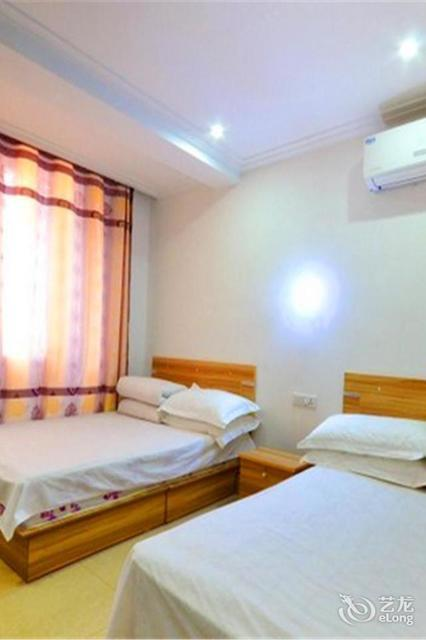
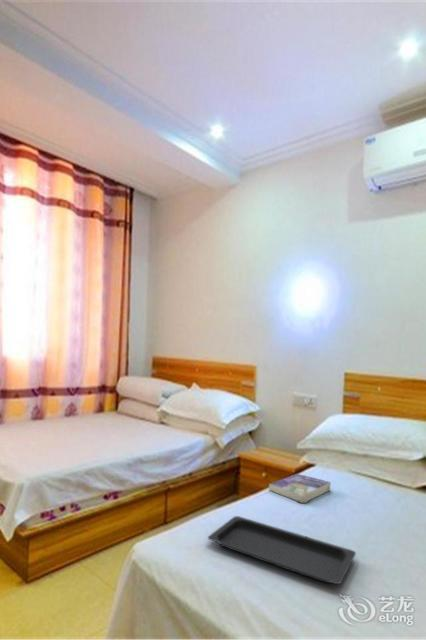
+ book [268,473,332,504]
+ serving tray [207,515,357,585]
